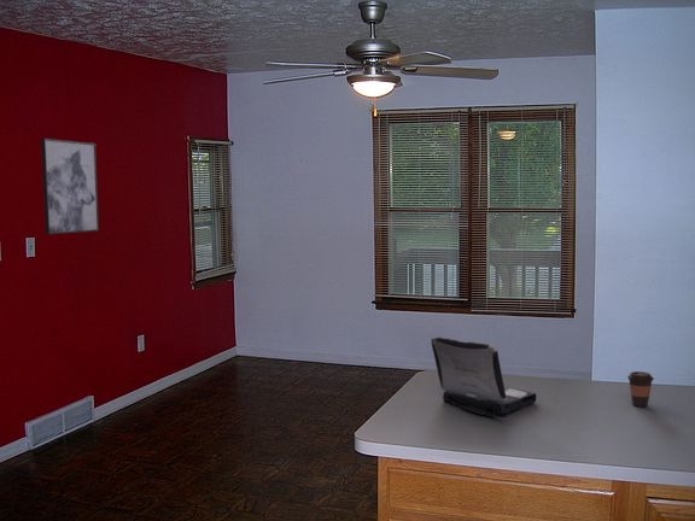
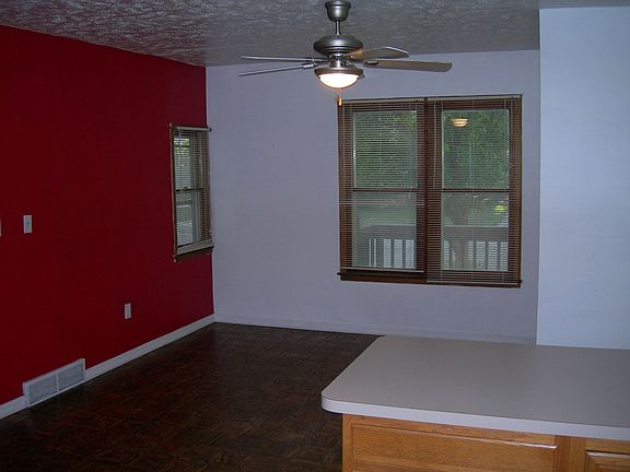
- wall art [40,137,100,235]
- coffee cup [626,370,655,408]
- laptop [430,336,537,420]
